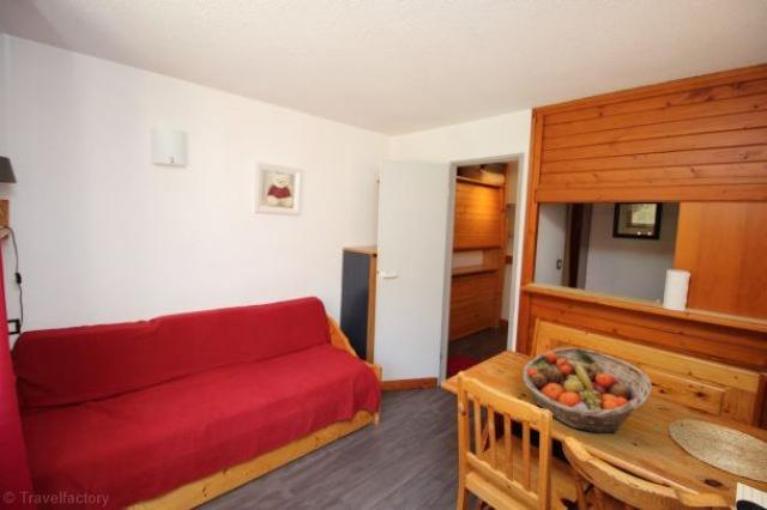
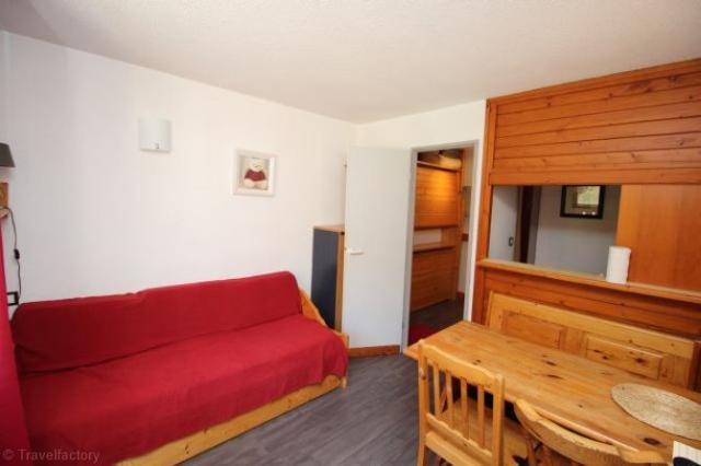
- fruit basket [521,346,653,435]
